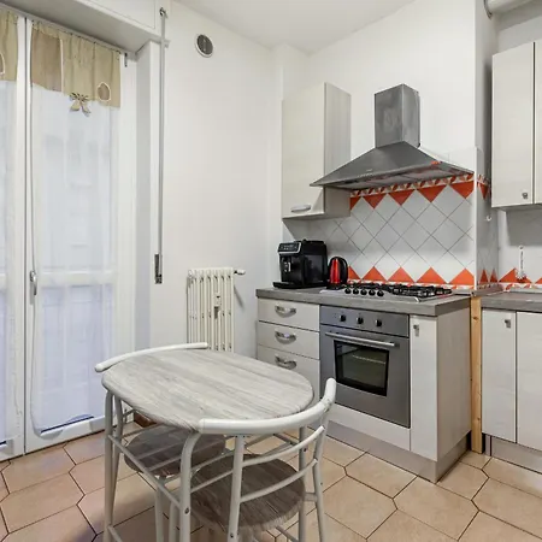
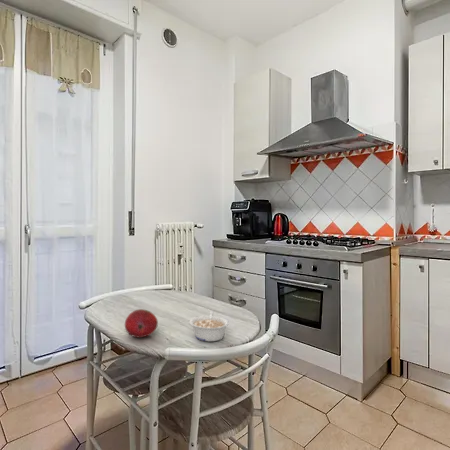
+ fruit [124,308,159,338]
+ legume [189,309,230,342]
